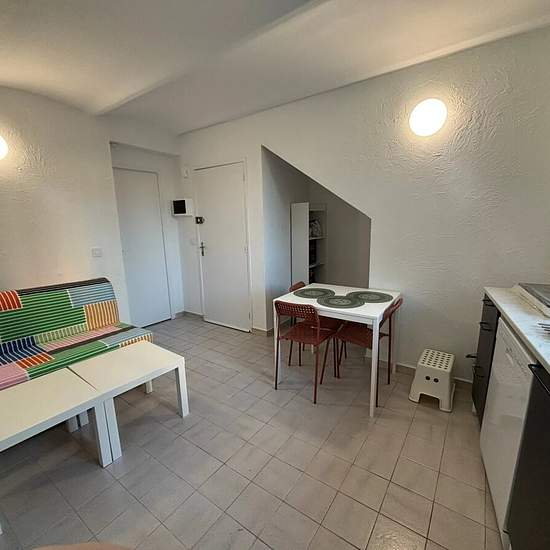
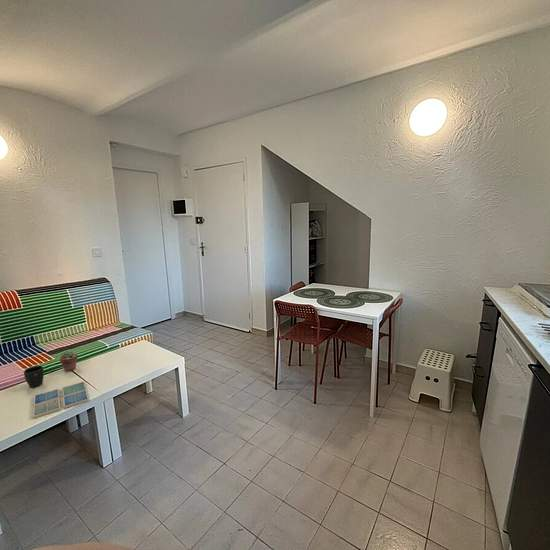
+ drink coaster [32,381,90,419]
+ mug [23,365,45,389]
+ potted succulent [59,350,79,373]
